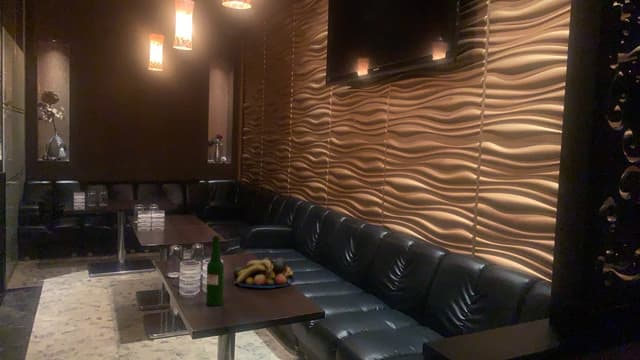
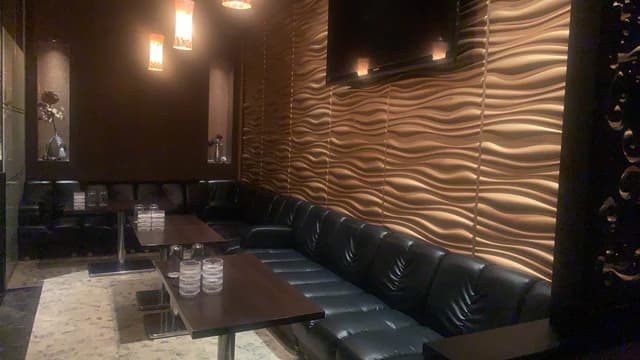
- beer bottle [205,235,225,307]
- fruit bowl [231,256,296,289]
